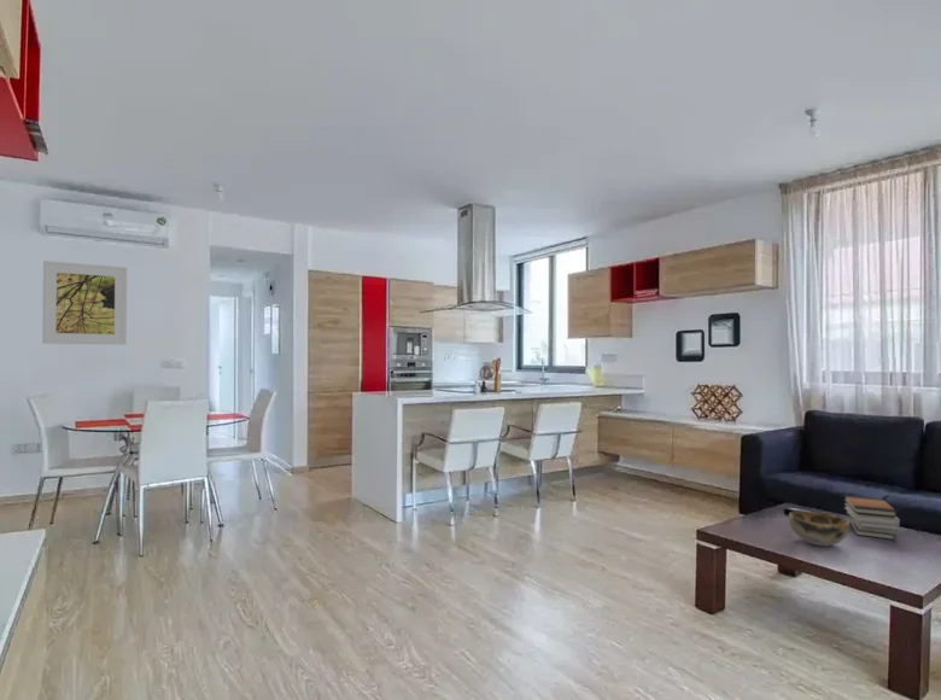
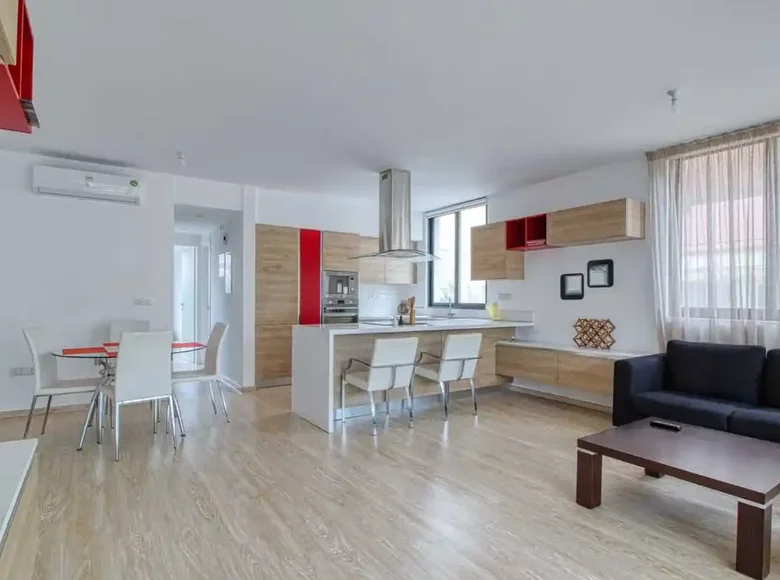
- book stack [843,494,901,541]
- decorative bowl [788,509,851,547]
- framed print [41,259,128,345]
